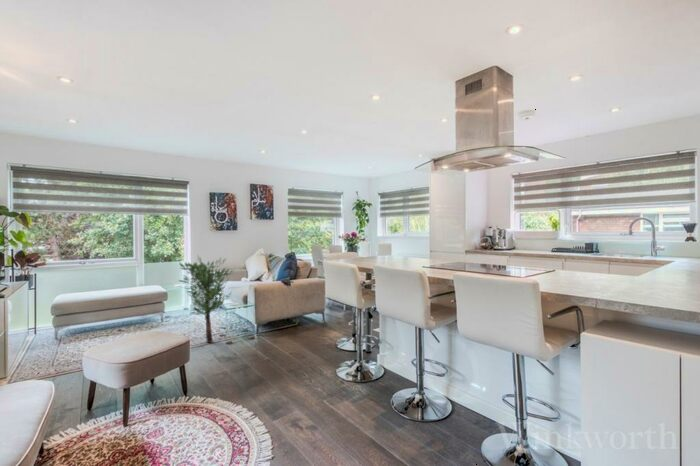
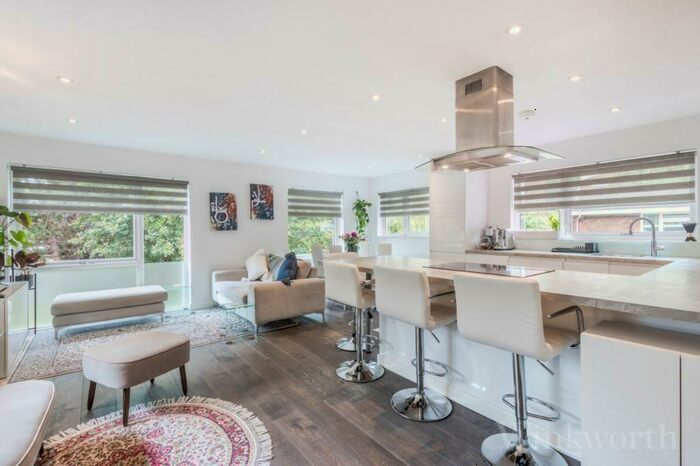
- tree [177,254,236,344]
